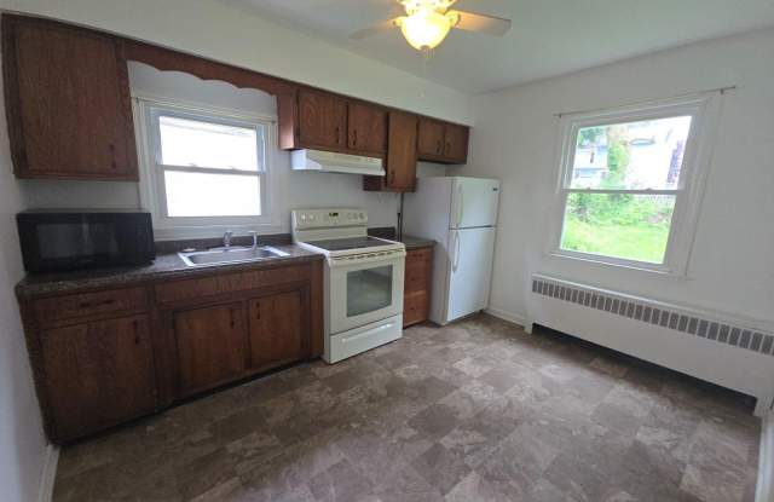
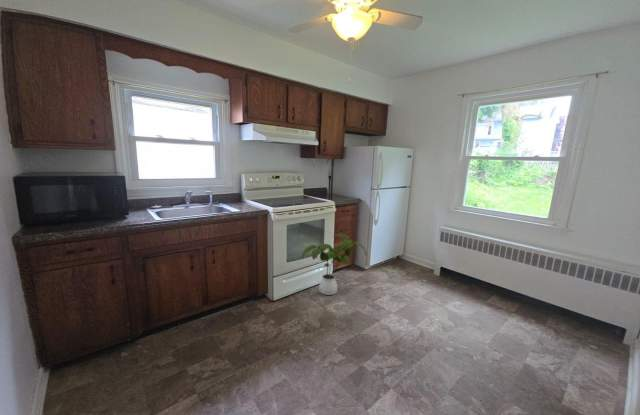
+ house plant [301,232,368,296]
